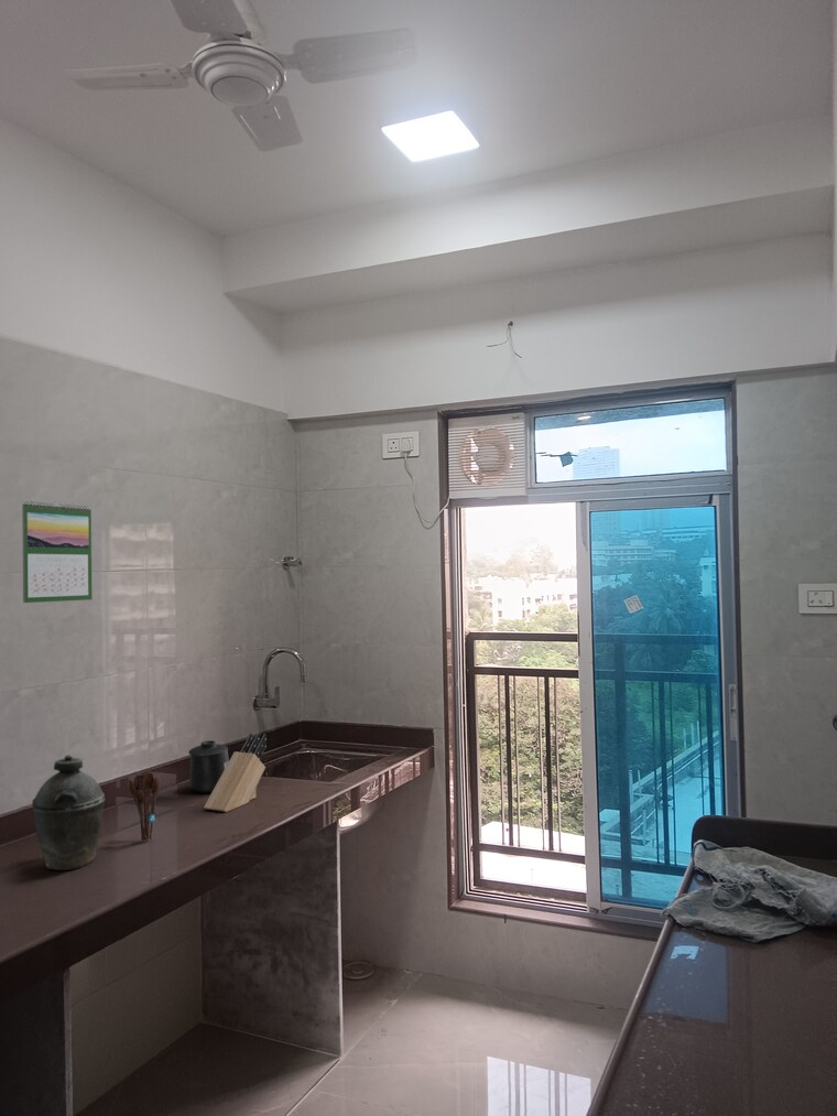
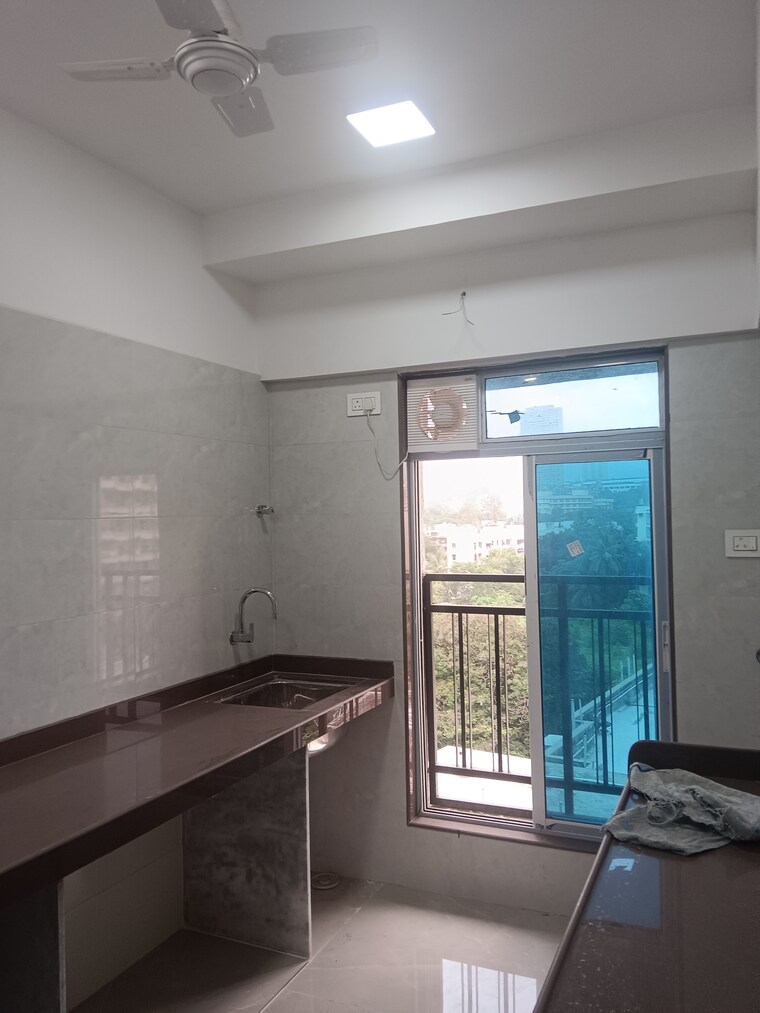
- mug [188,739,230,793]
- knife block [203,733,268,813]
- calendar [21,500,93,604]
- kettle [31,754,107,871]
- utensil holder [128,771,161,842]
